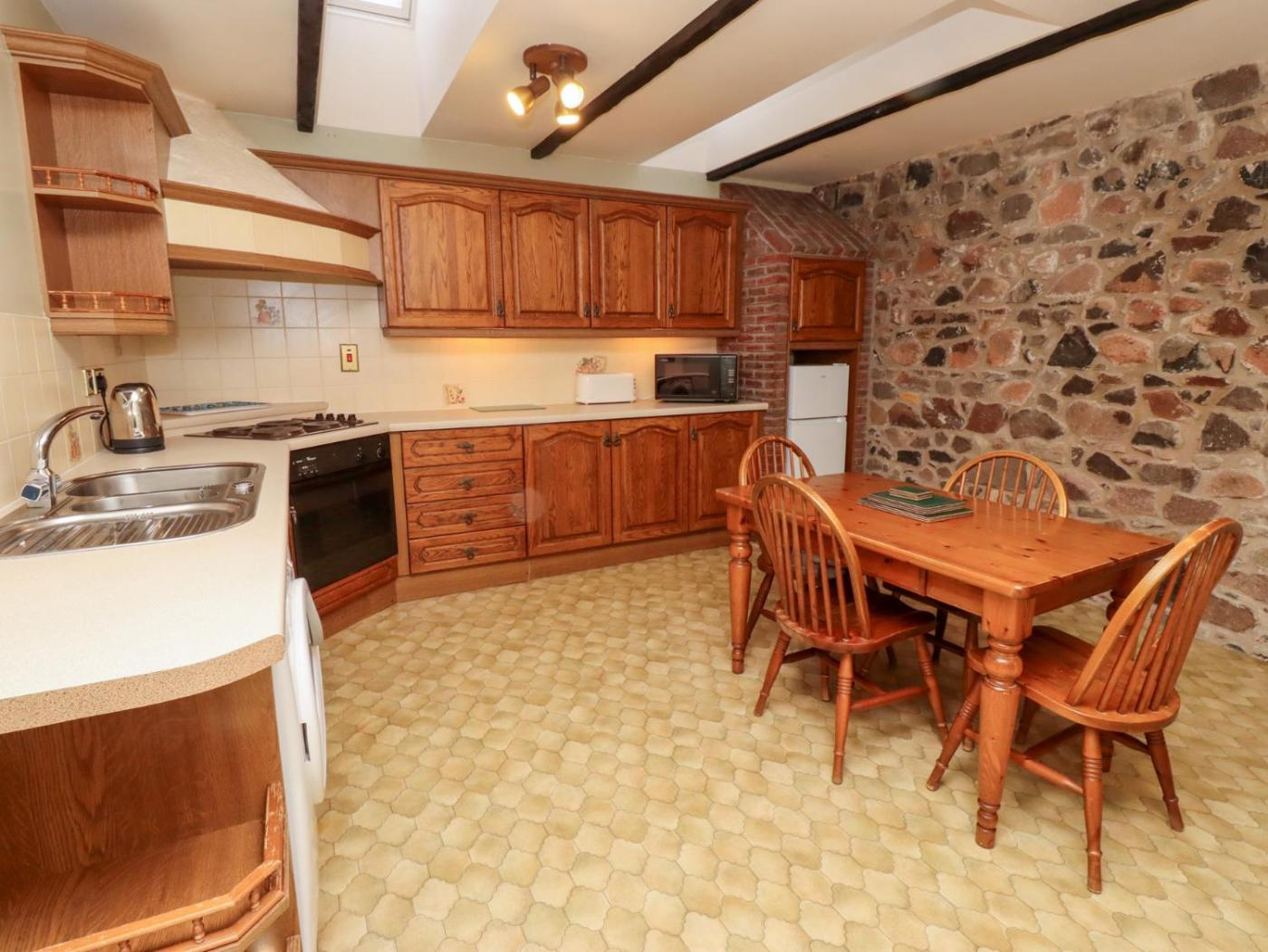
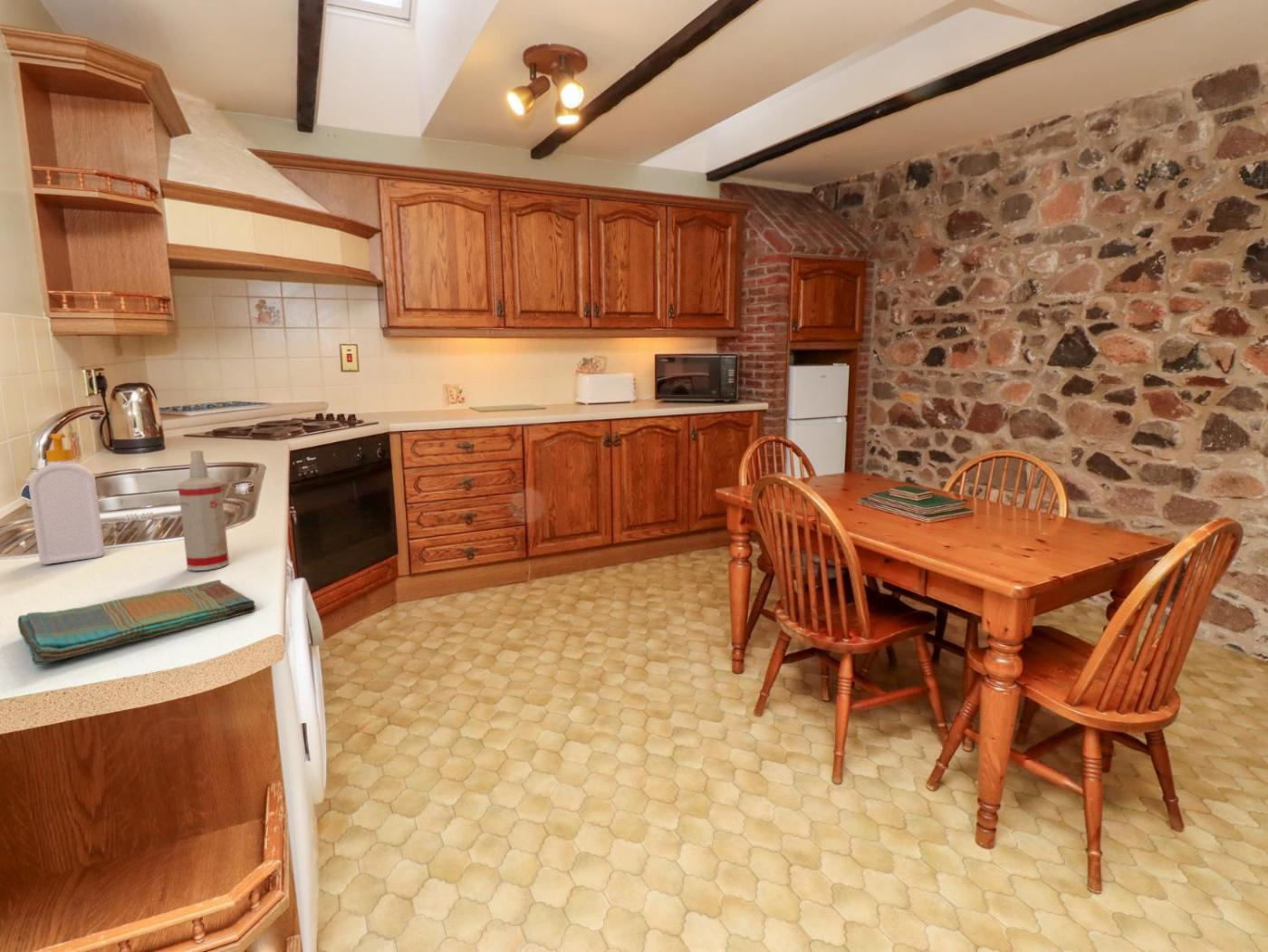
+ dish towel [17,579,257,667]
+ spray bottle [178,449,230,572]
+ soap bottle [28,432,105,565]
